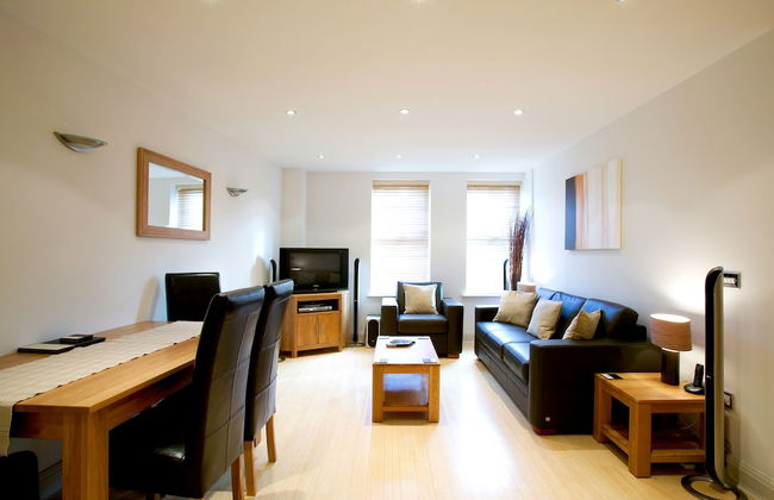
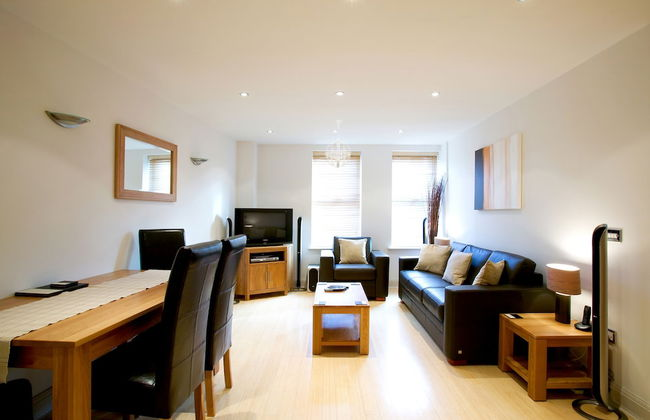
+ chandelier [324,119,352,168]
